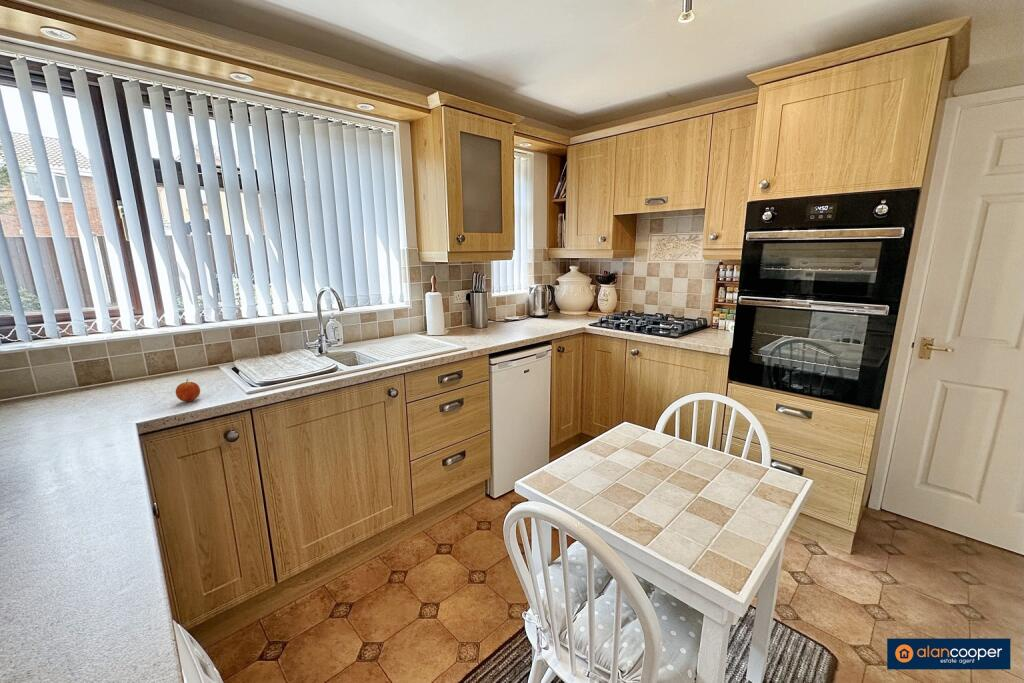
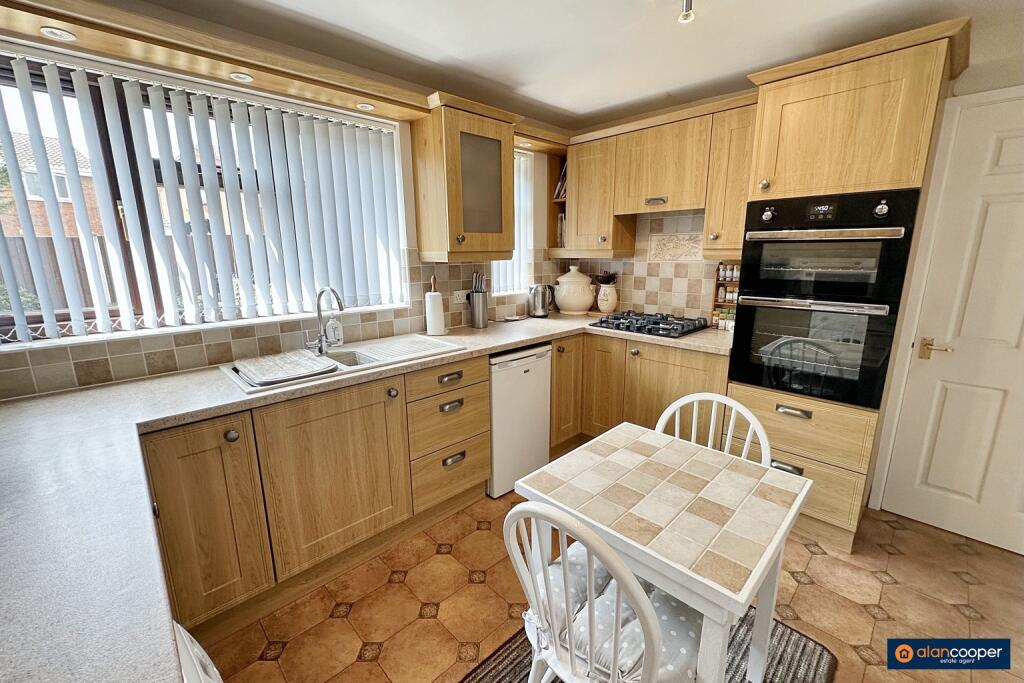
- fruit [175,378,201,403]
